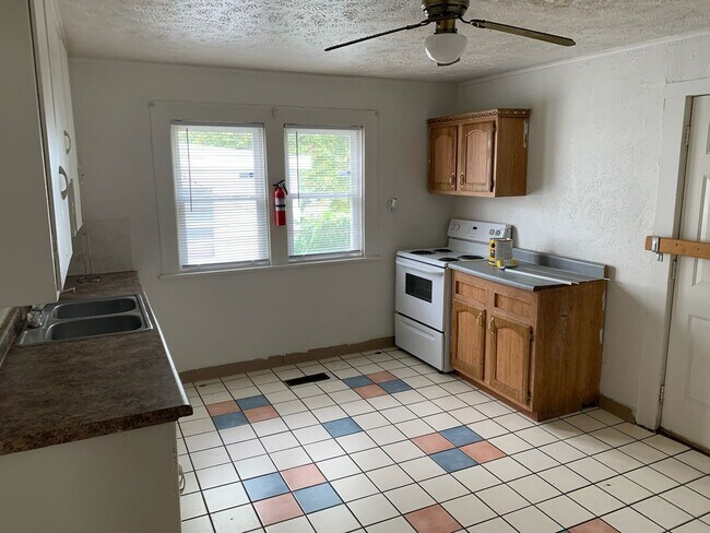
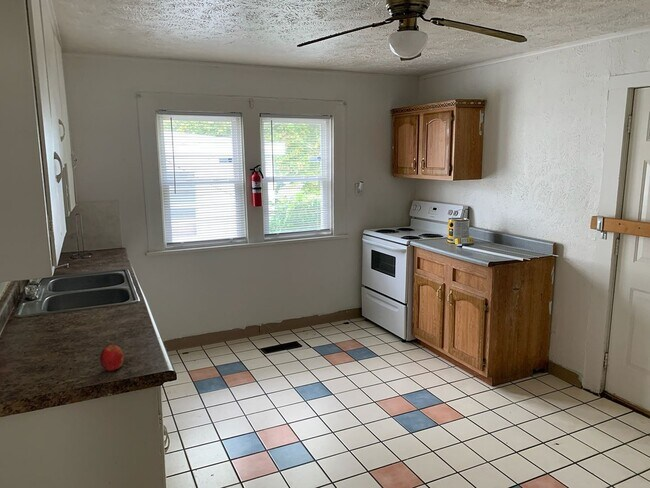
+ fruit [99,344,125,372]
